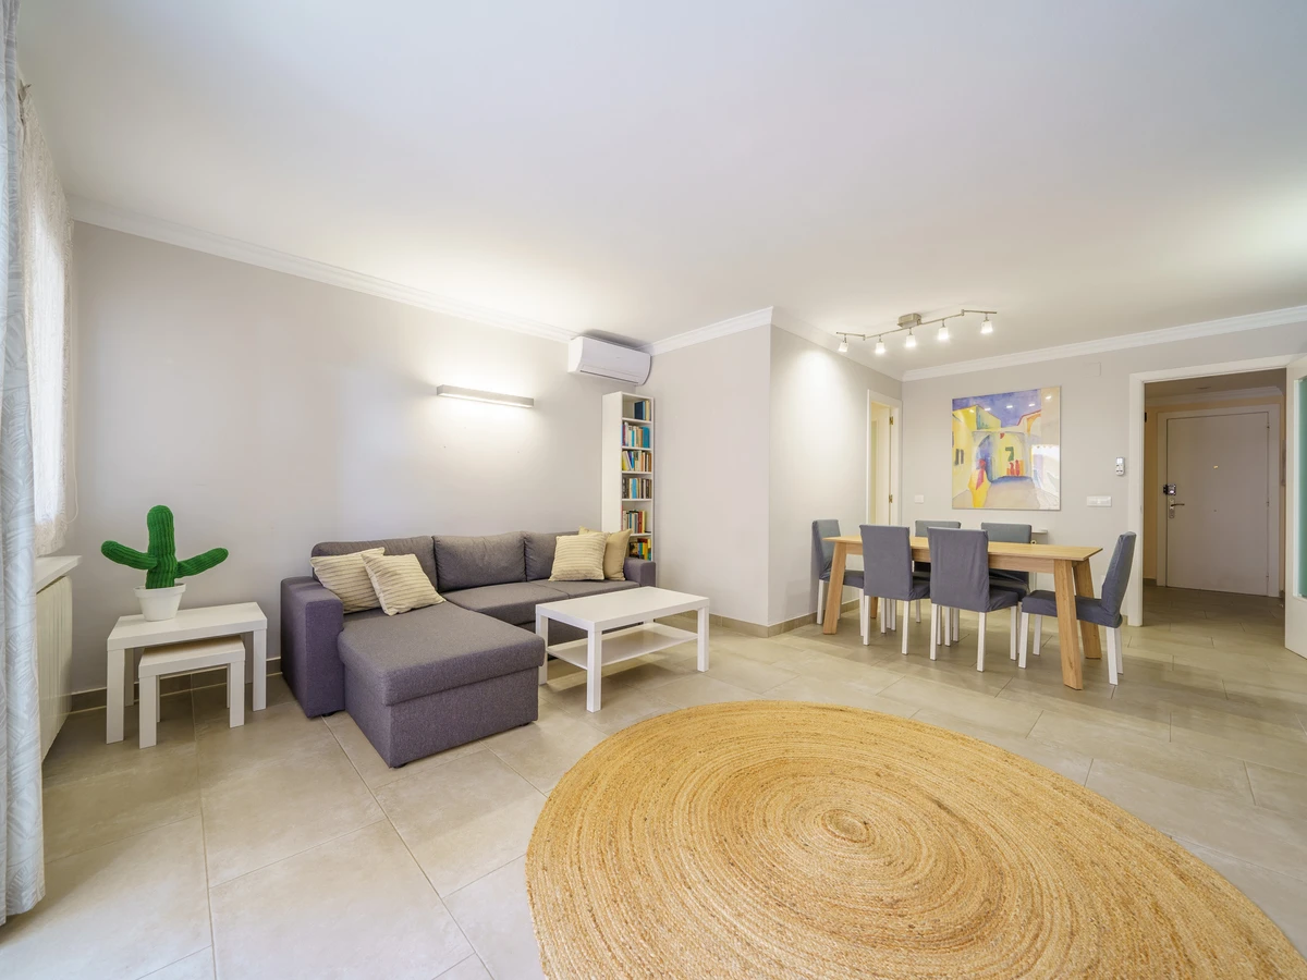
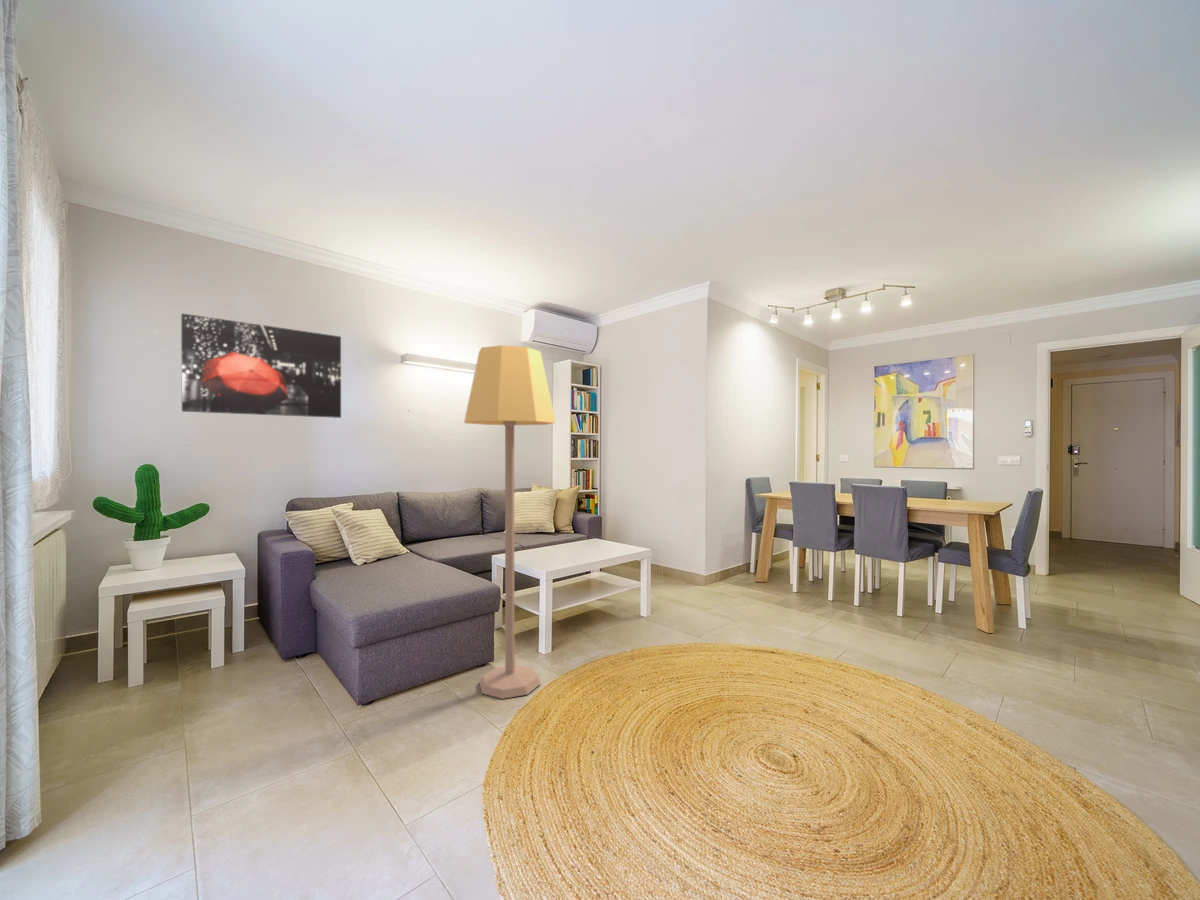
+ lamp [463,344,557,700]
+ wall art [180,312,342,419]
